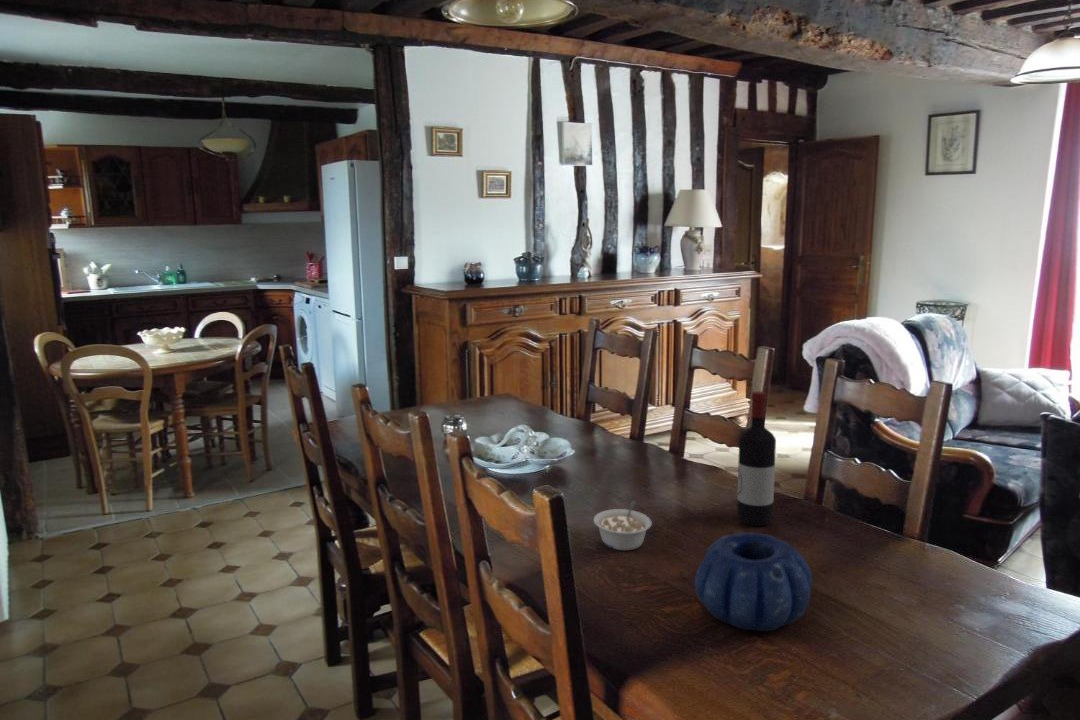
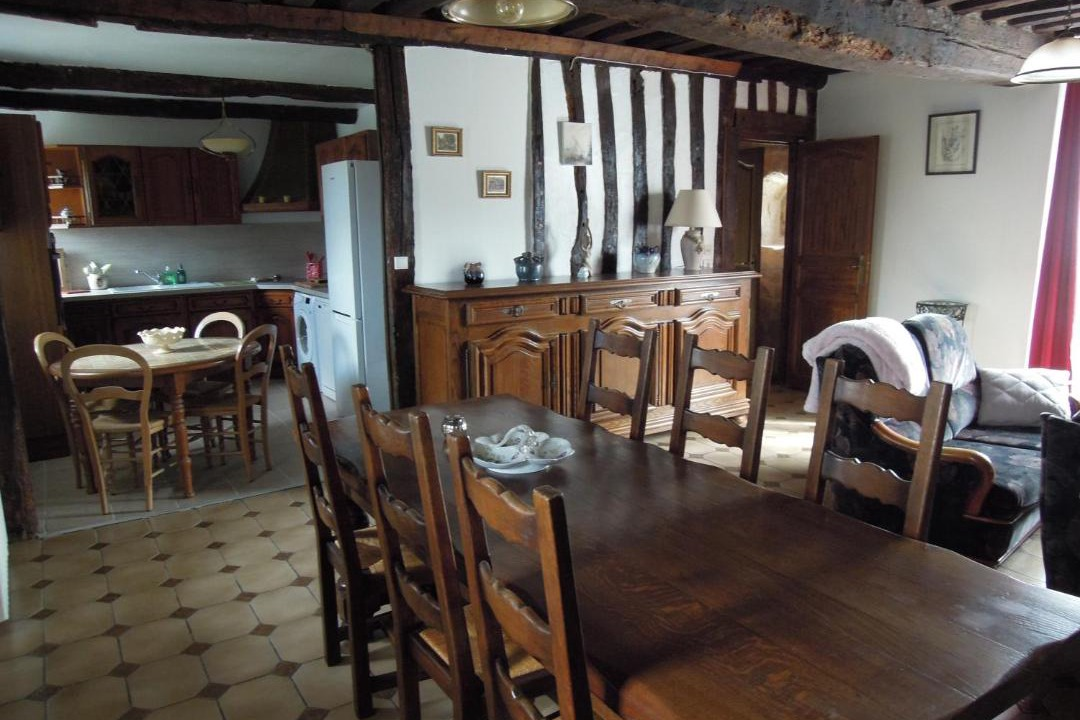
- decorative bowl [694,531,813,632]
- legume [592,500,653,551]
- wine bottle [736,390,777,527]
